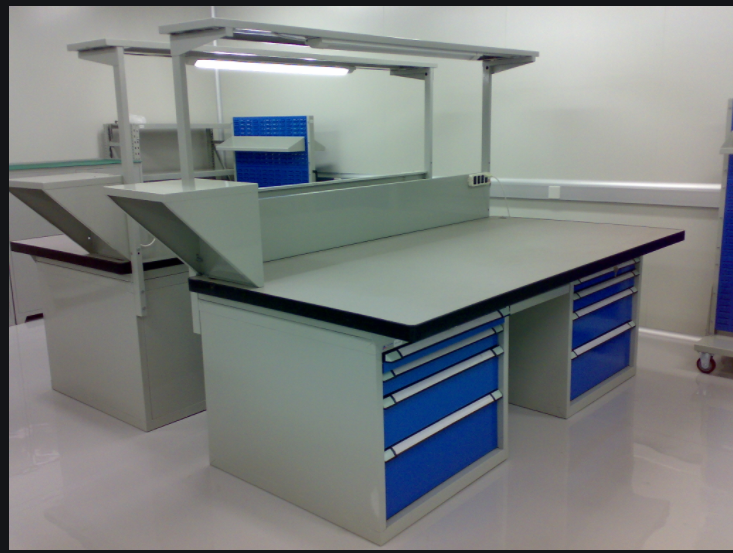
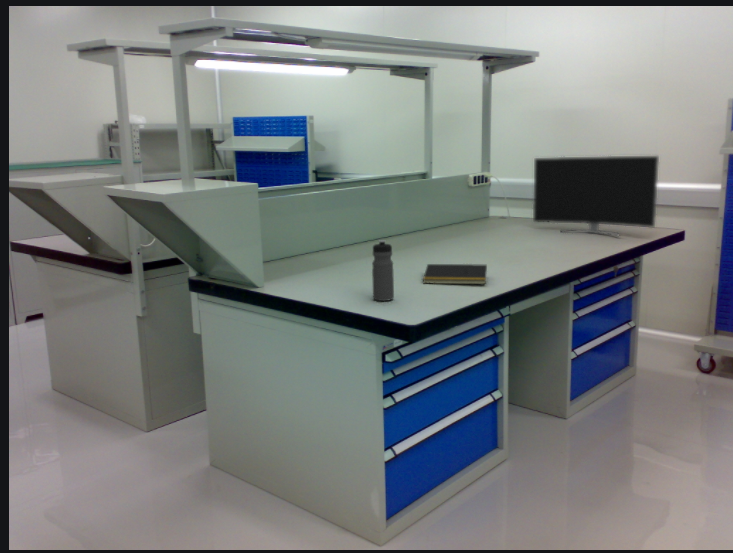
+ water bottle [371,239,395,302]
+ monitor [532,155,660,237]
+ notepad [422,263,488,285]
